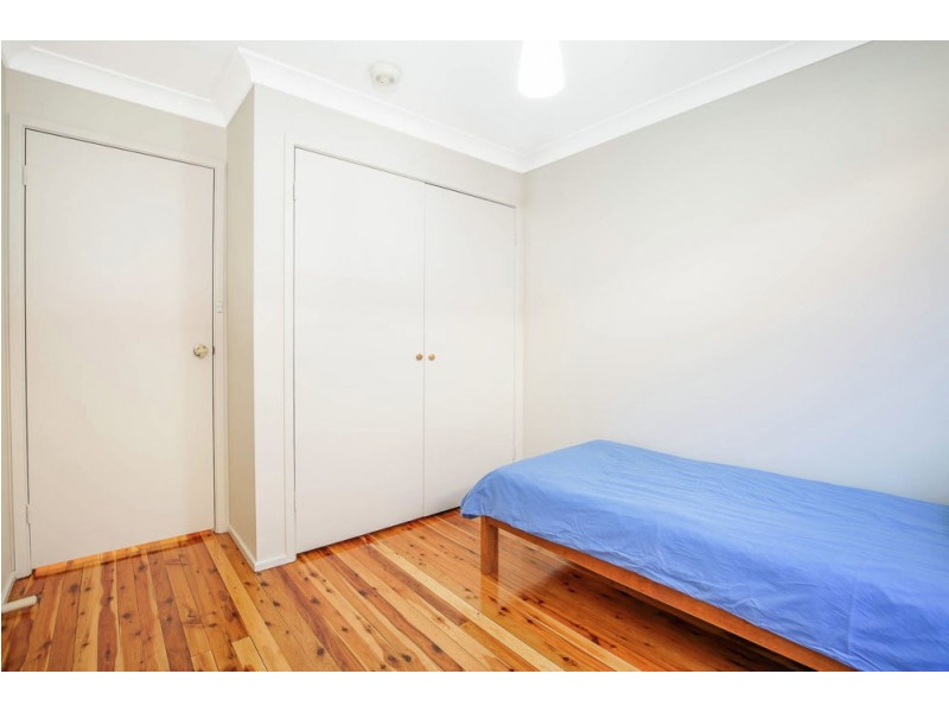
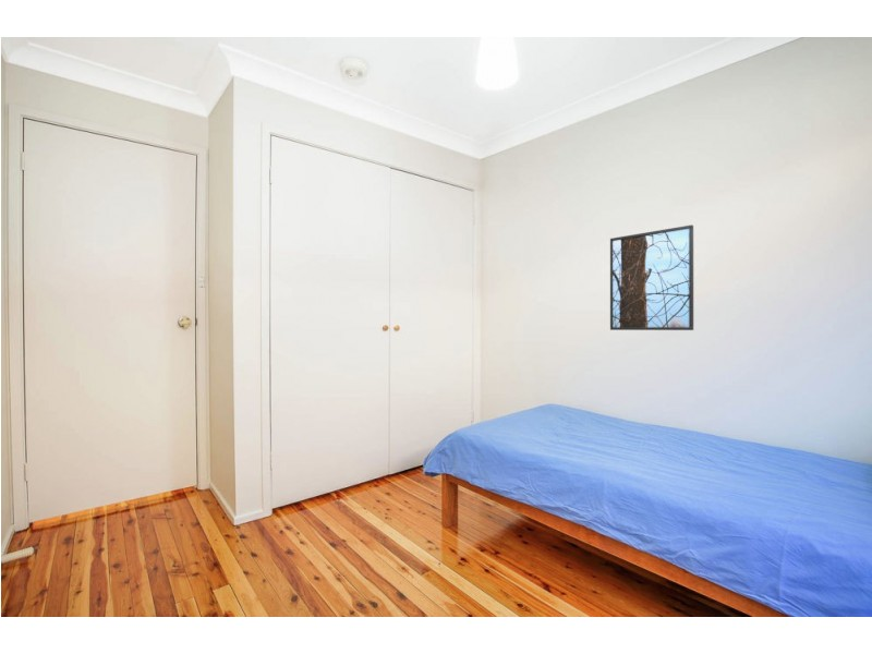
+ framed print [609,223,694,331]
